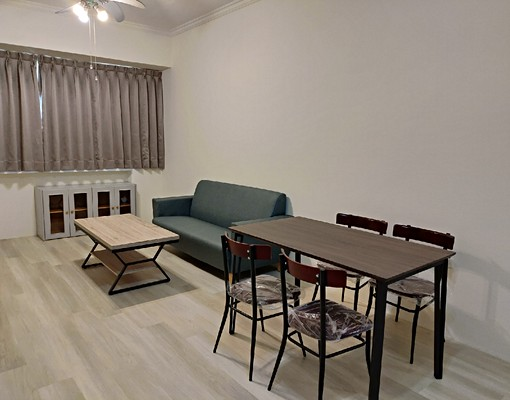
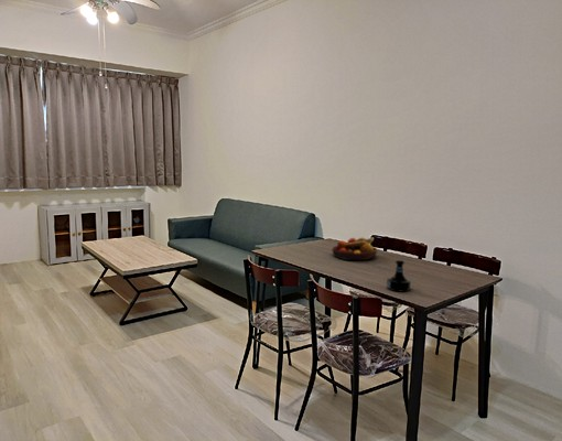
+ tequila bottle [386,259,412,293]
+ fruit bowl [331,236,378,261]
